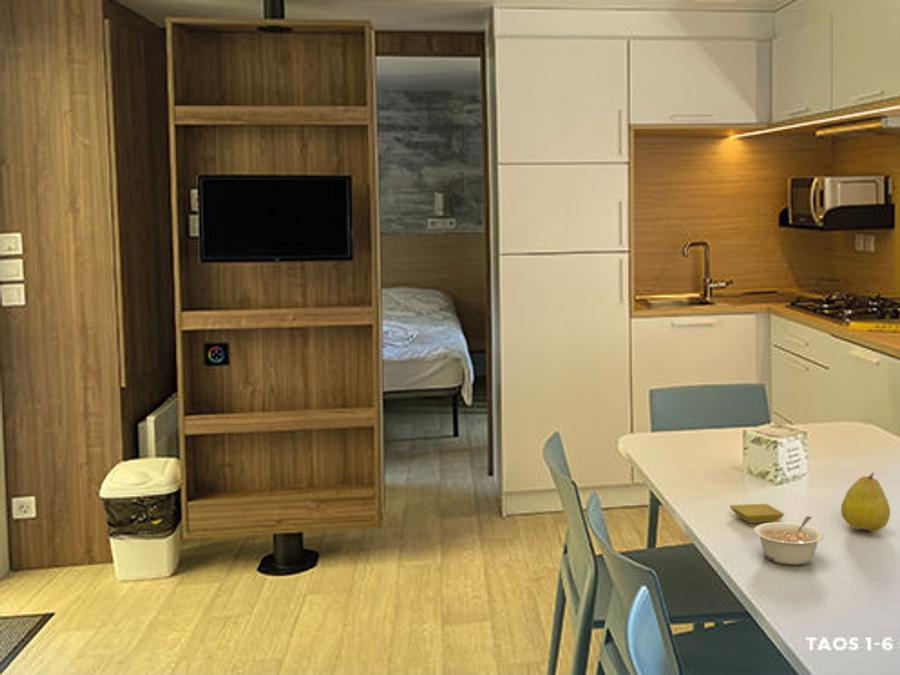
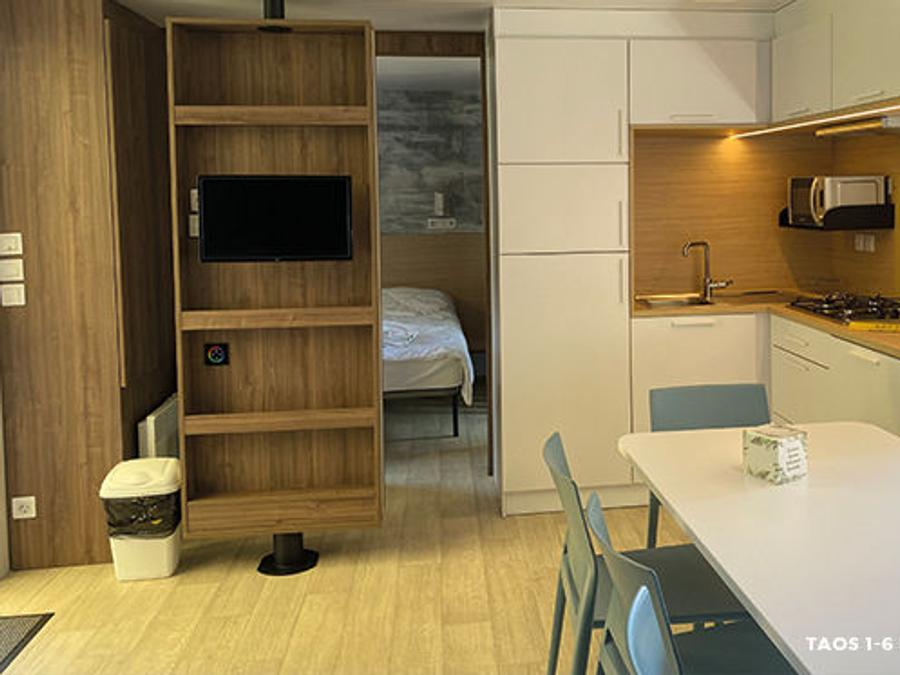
- saucer [729,503,785,524]
- legume [753,515,824,566]
- fruit [840,471,891,533]
